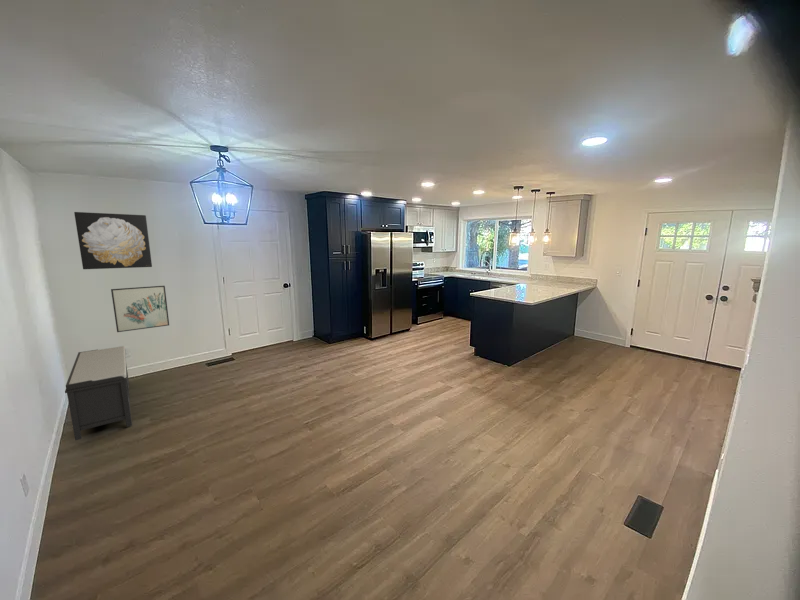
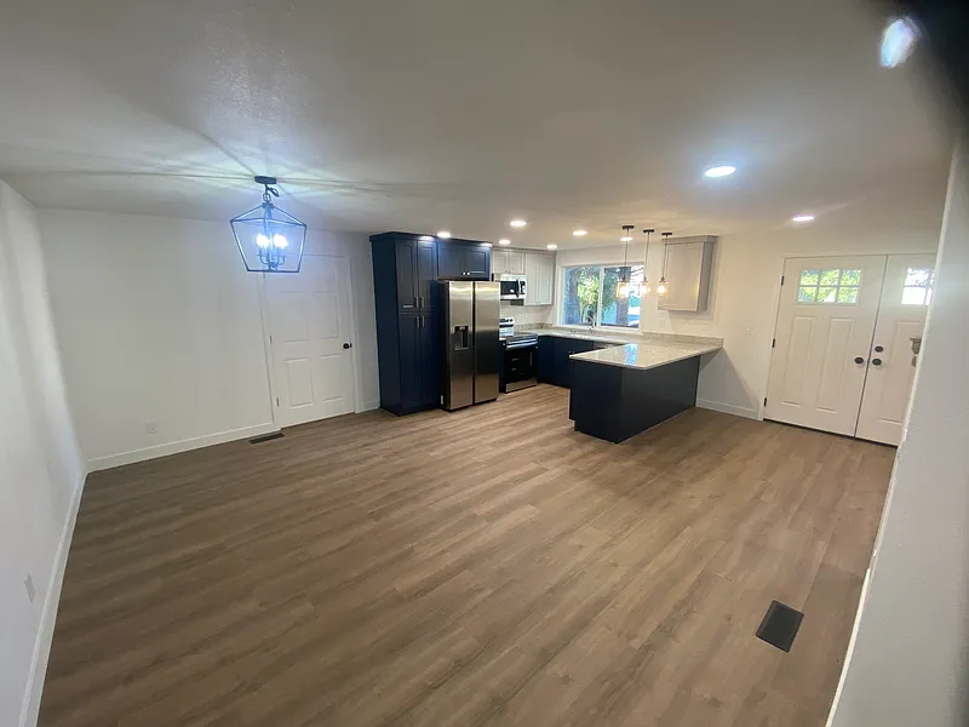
- wall art [110,285,170,333]
- bench [64,345,133,441]
- wall art [73,211,153,270]
